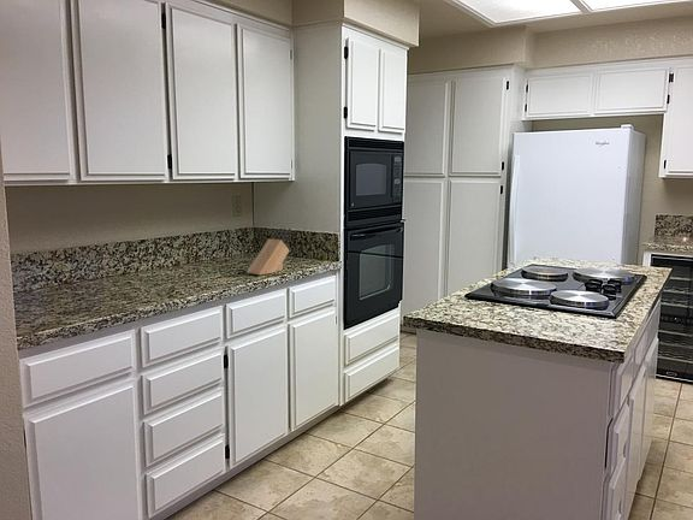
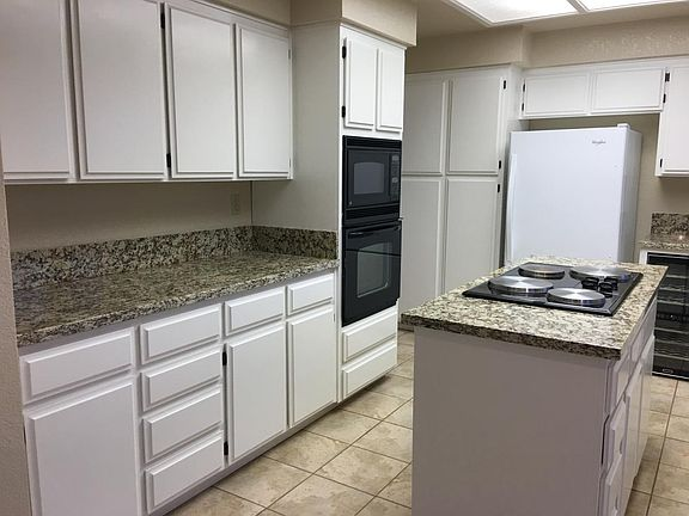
- knife block [245,228,292,276]
